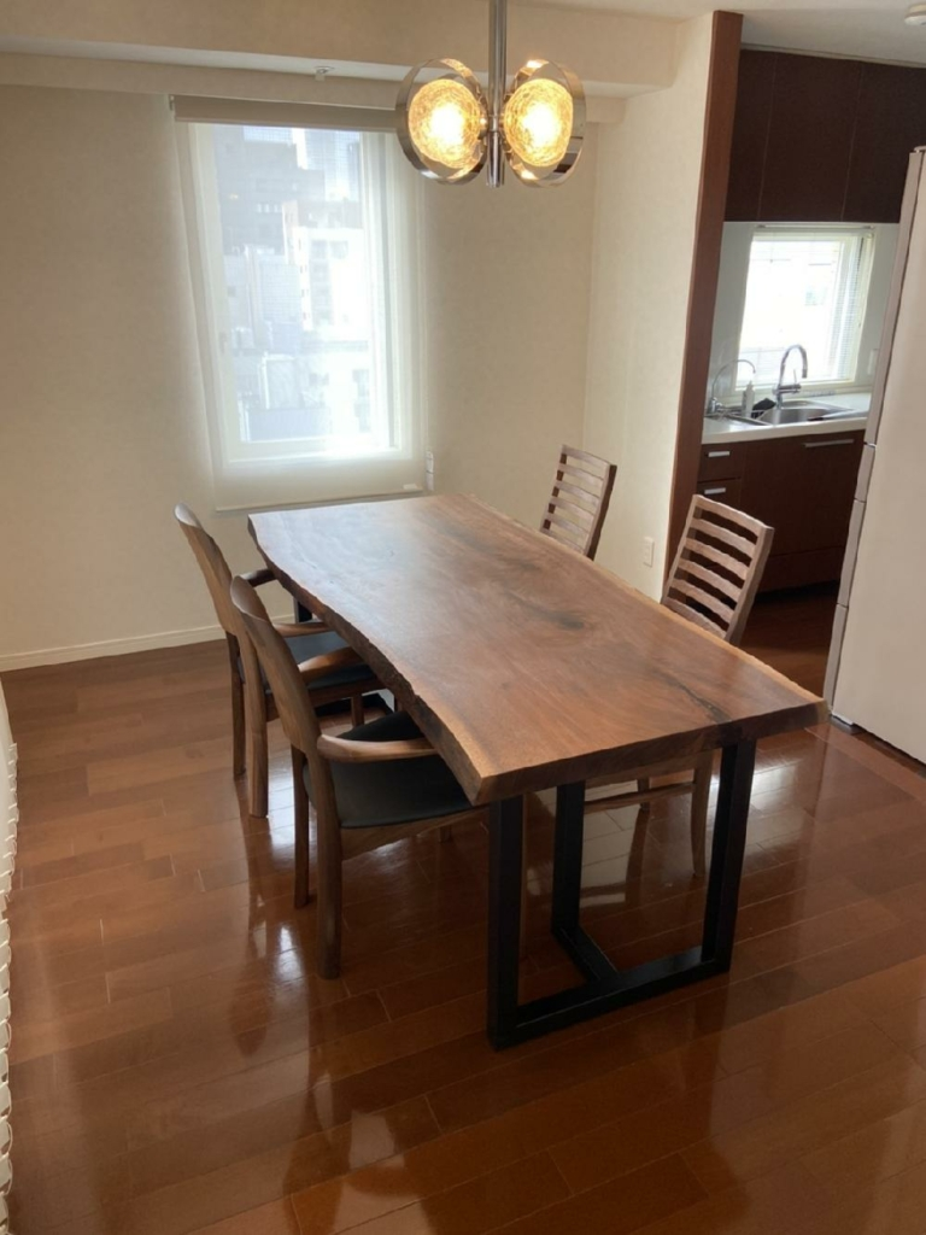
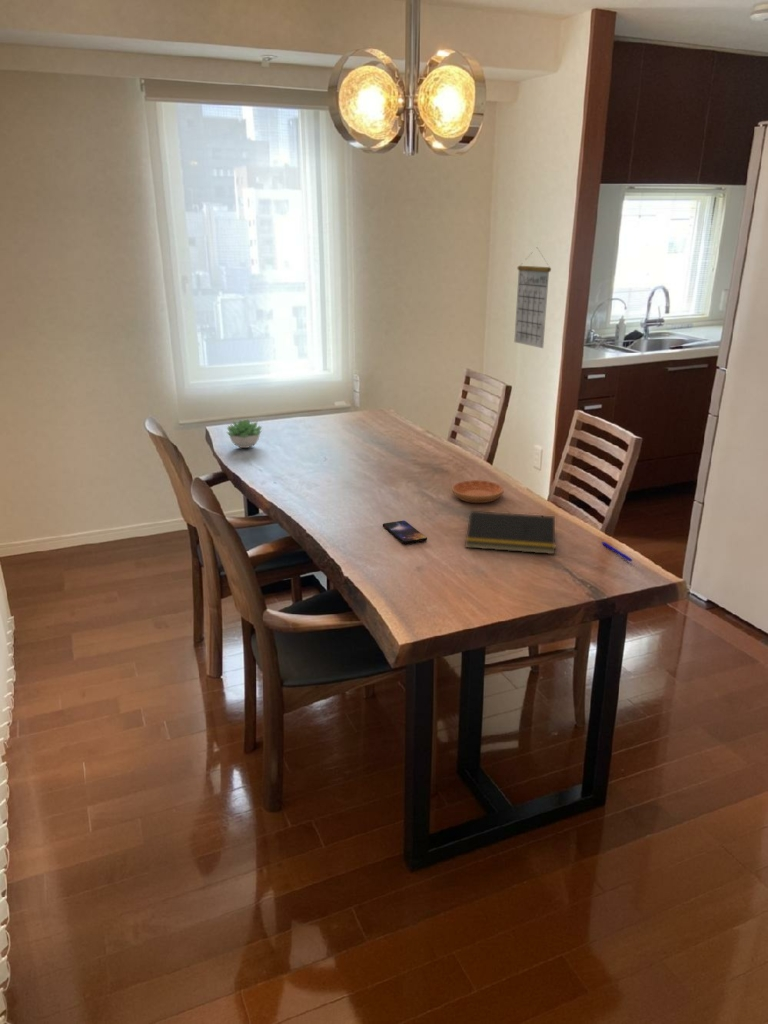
+ calendar [513,248,552,349]
+ saucer [451,479,505,504]
+ pen [601,541,633,563]
+ smartphone [382,519,428,545]
+ notepad [464,510,556,555]
+ succulent plant [226,418,263,449]
